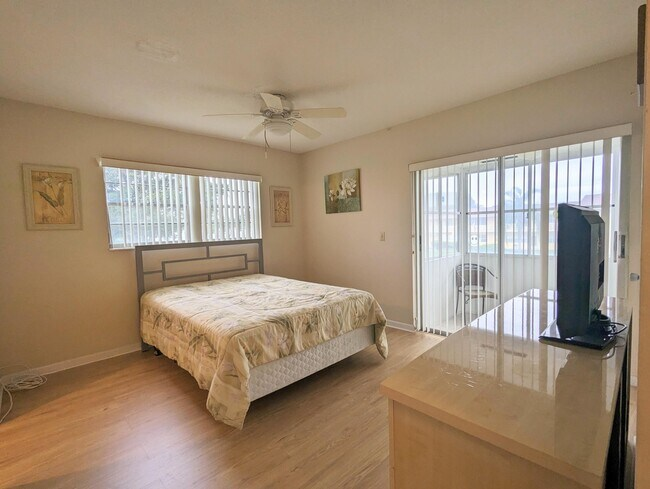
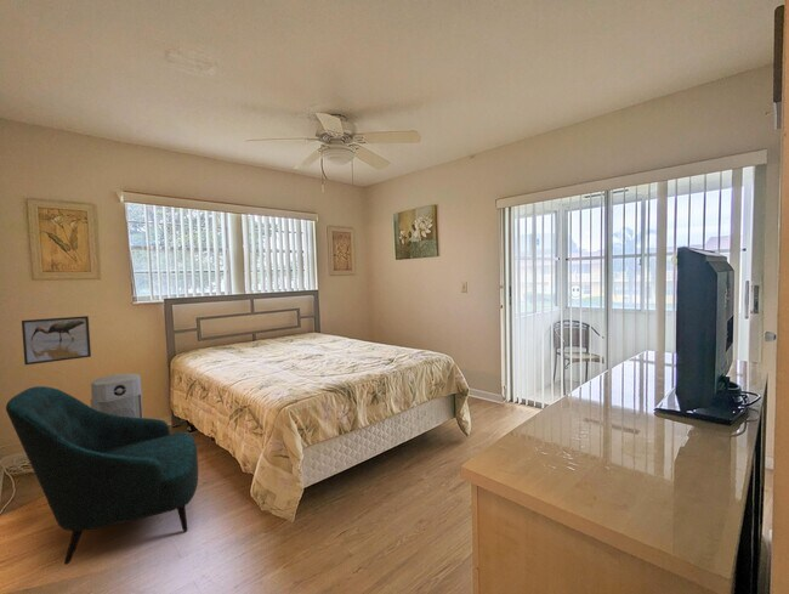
+ air purifier [89,372,144,418]
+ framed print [21,315,92,366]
+ armchair [5,385,199,566]
